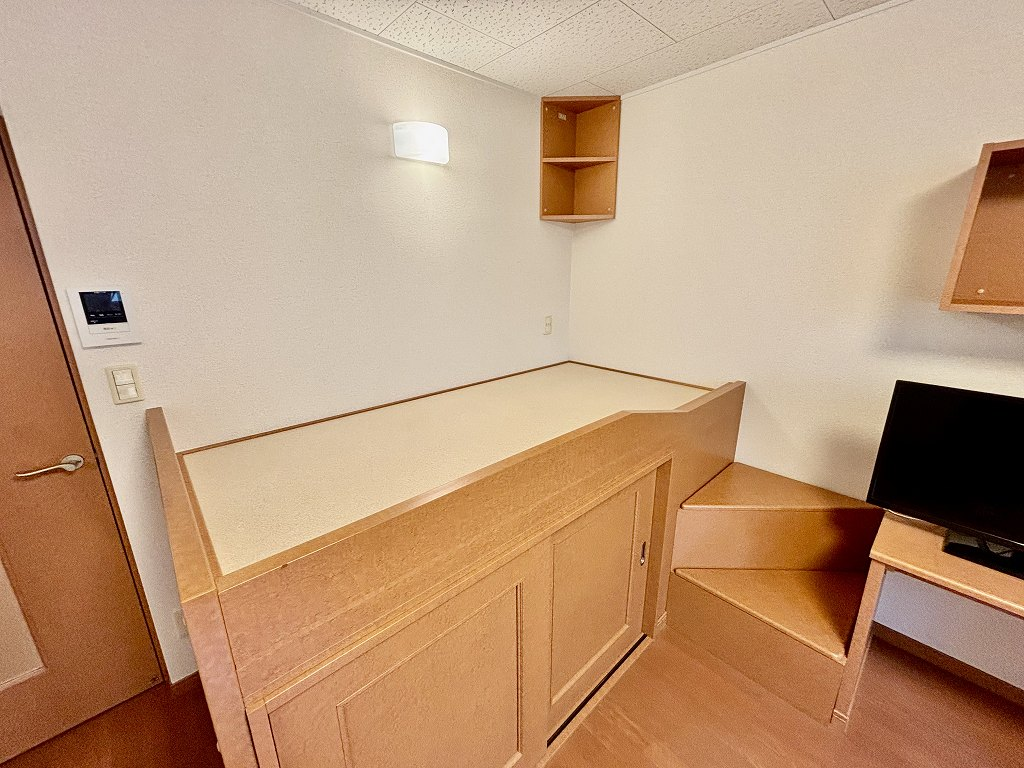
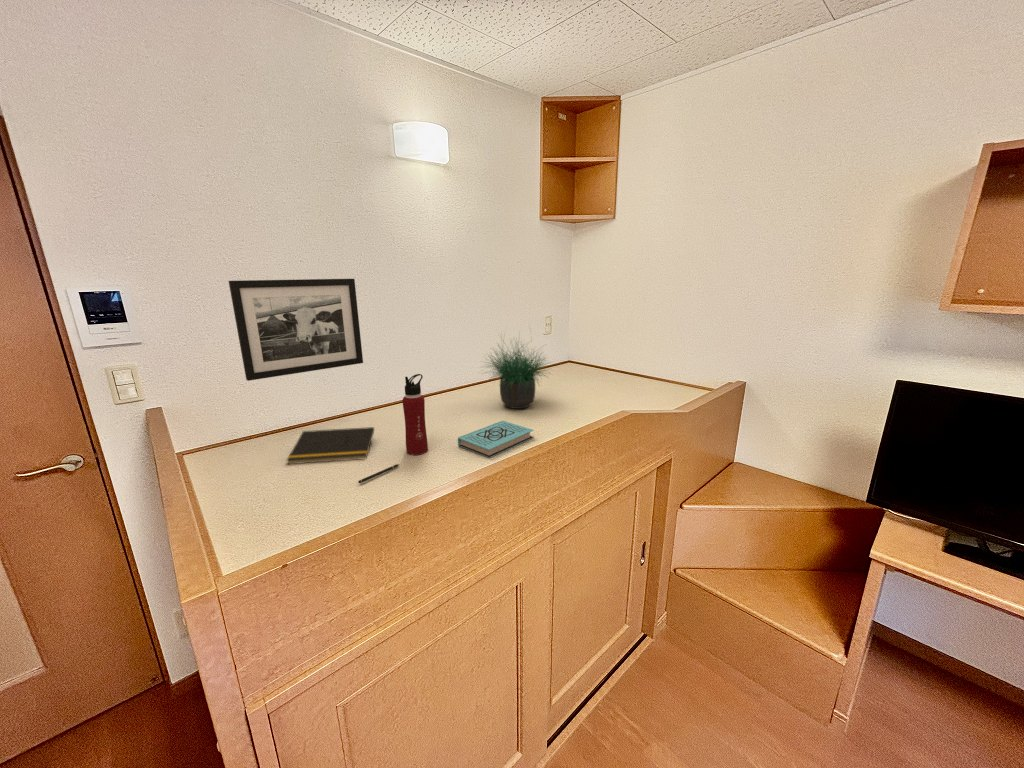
+ picture frame [228,278,364,382]
+ notepad [286,426,375,465]
+ book [457,420,535,459]
+ pen [357,463,400,484]
+ potted plant [479,324,556,410]
+ water bottle [401,373,429,456]
